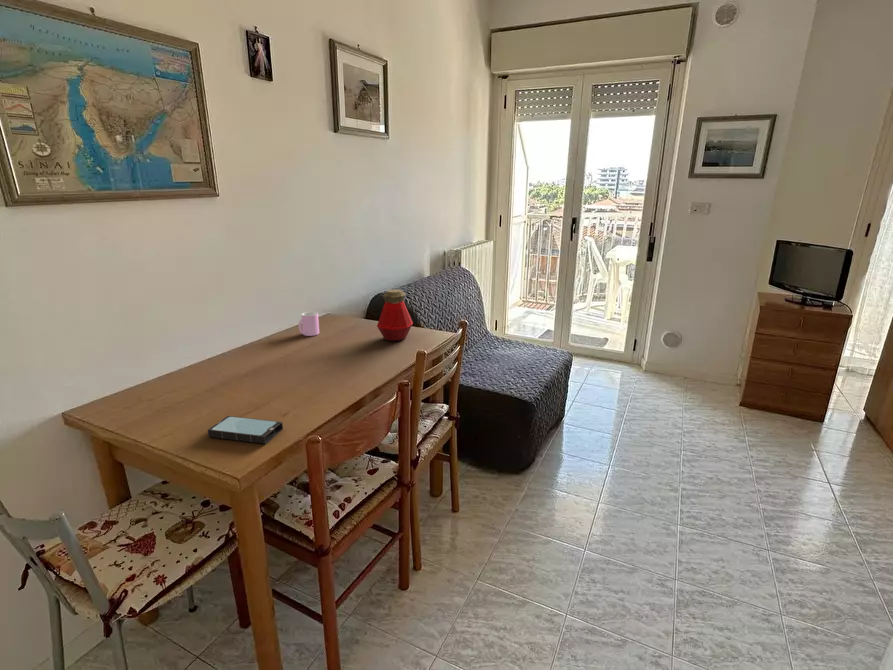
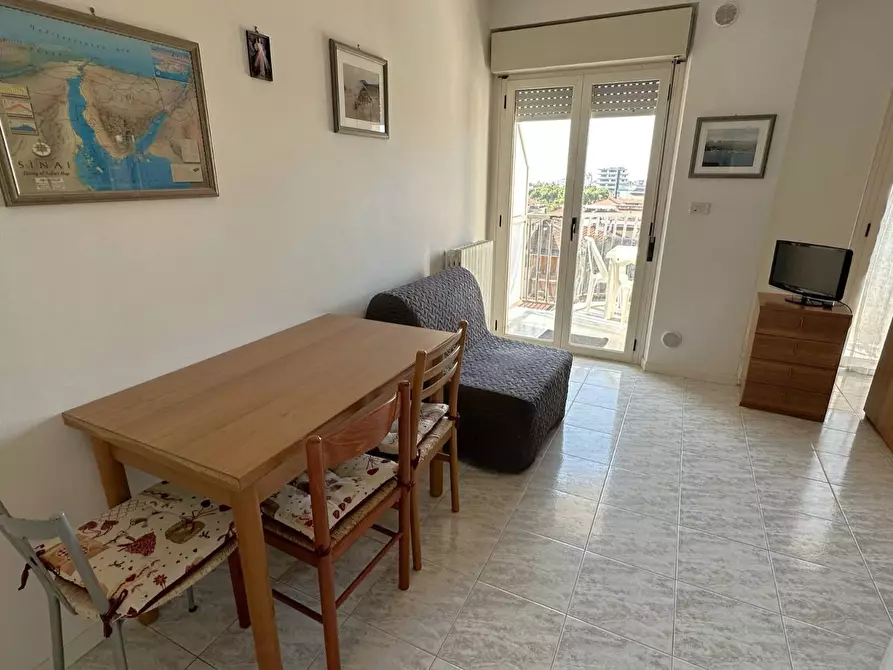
- smartphone [207,415,284,445]
- cup [298,311,320,337]
- bottle [376,288,414,342]
